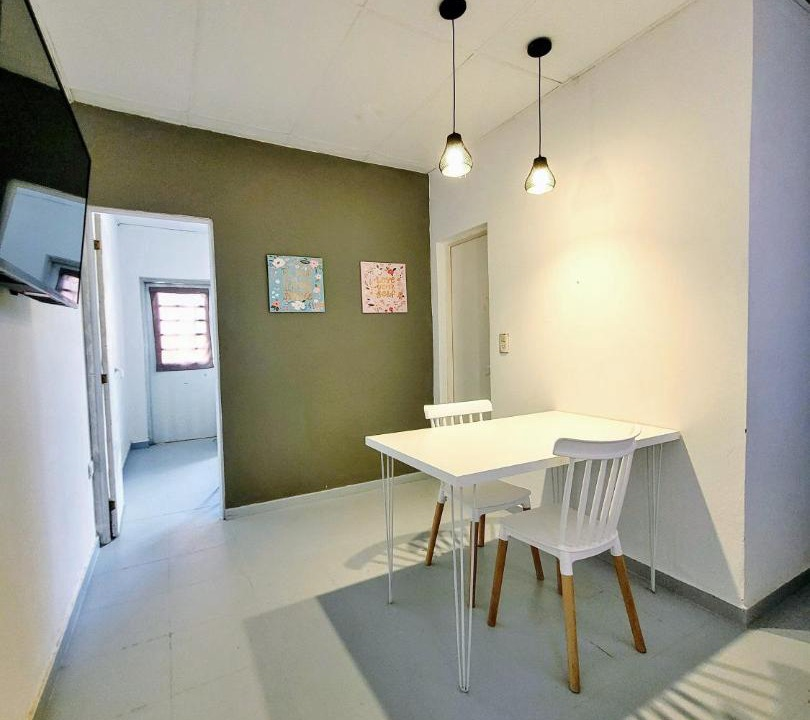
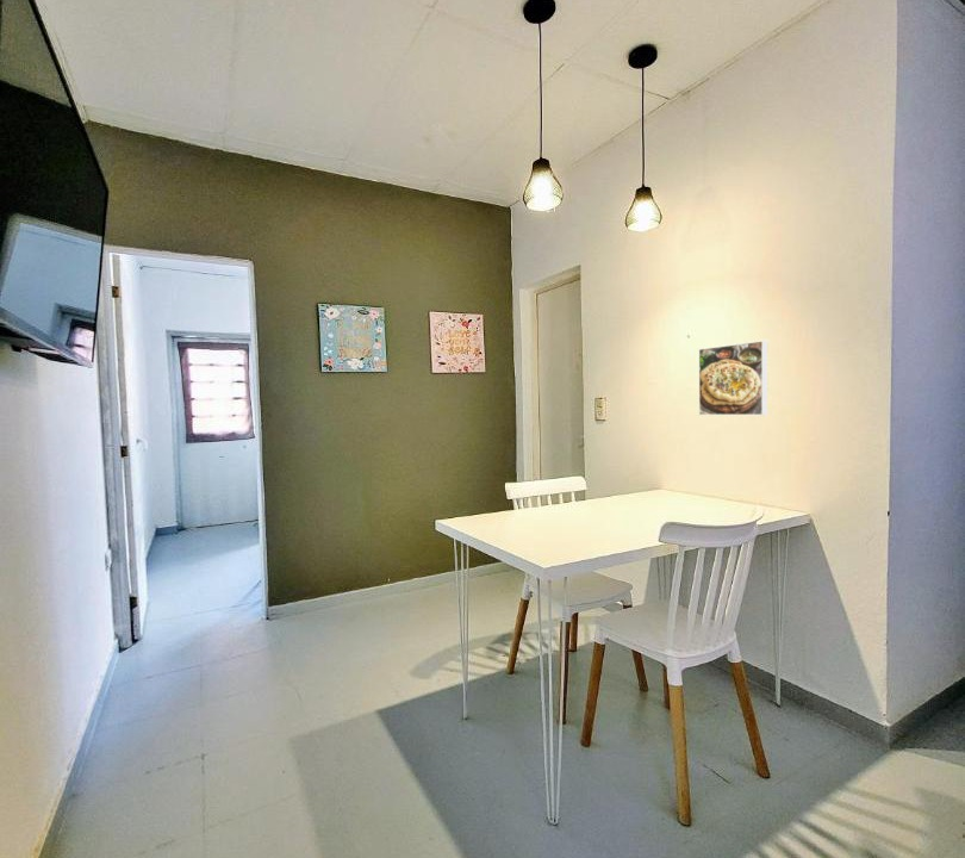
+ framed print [697,338,768,417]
